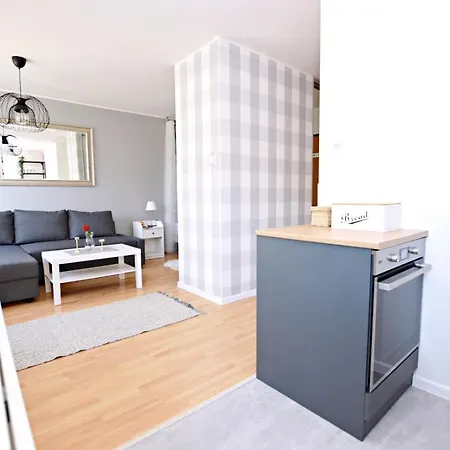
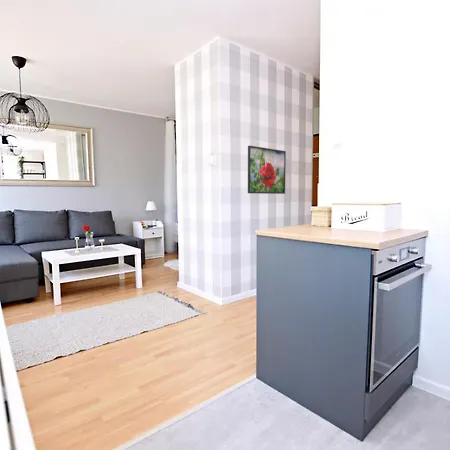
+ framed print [247,145,287,195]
